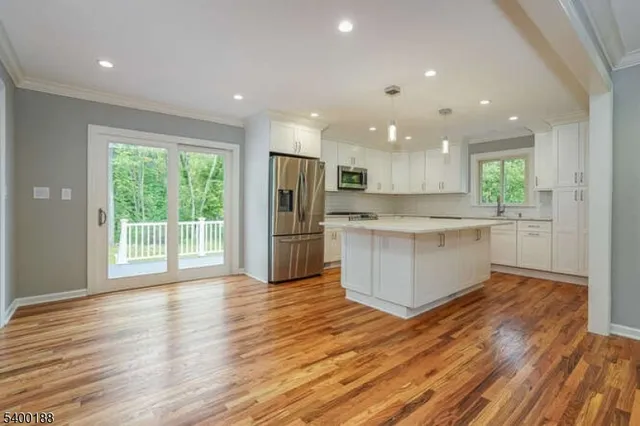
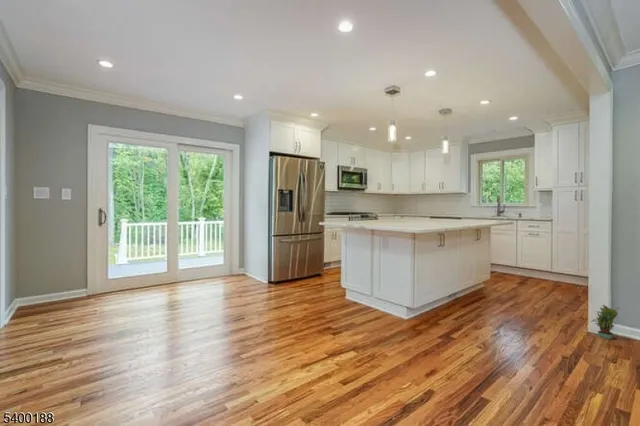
+ potted plant [590,304,620,340]
